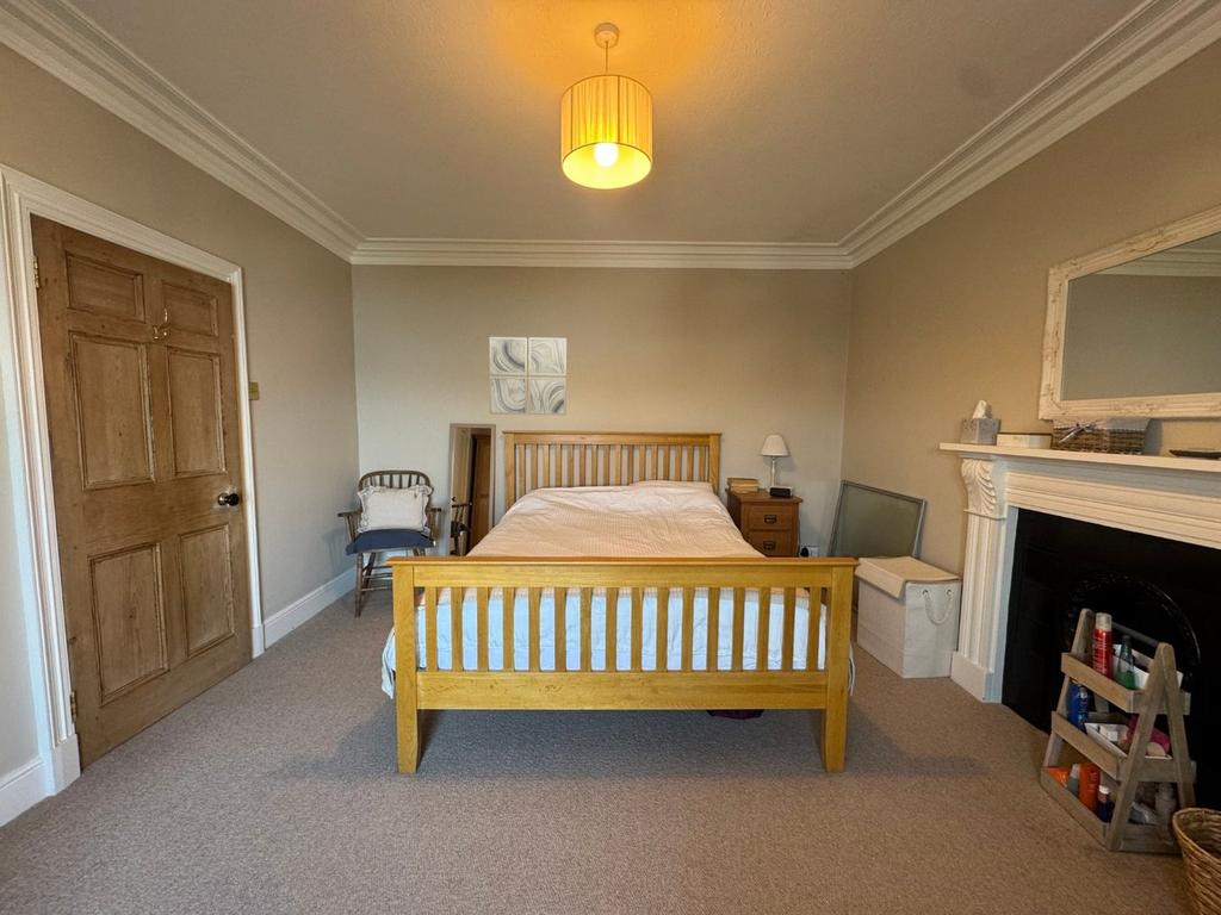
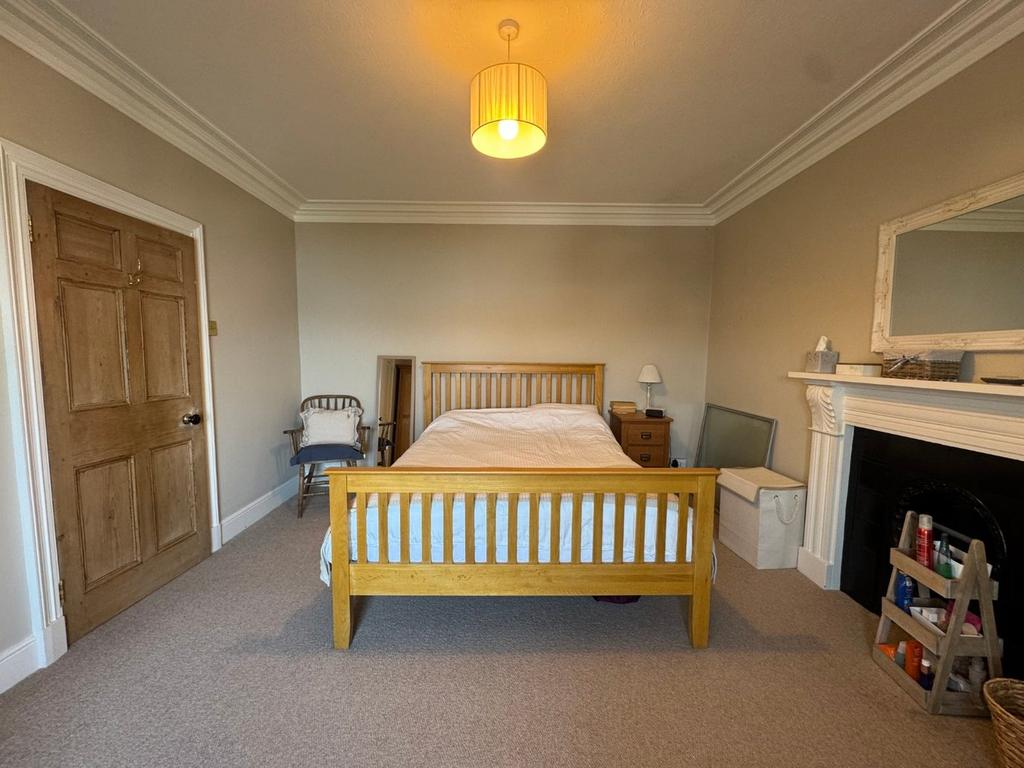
- wall art [489,336,568,416]
